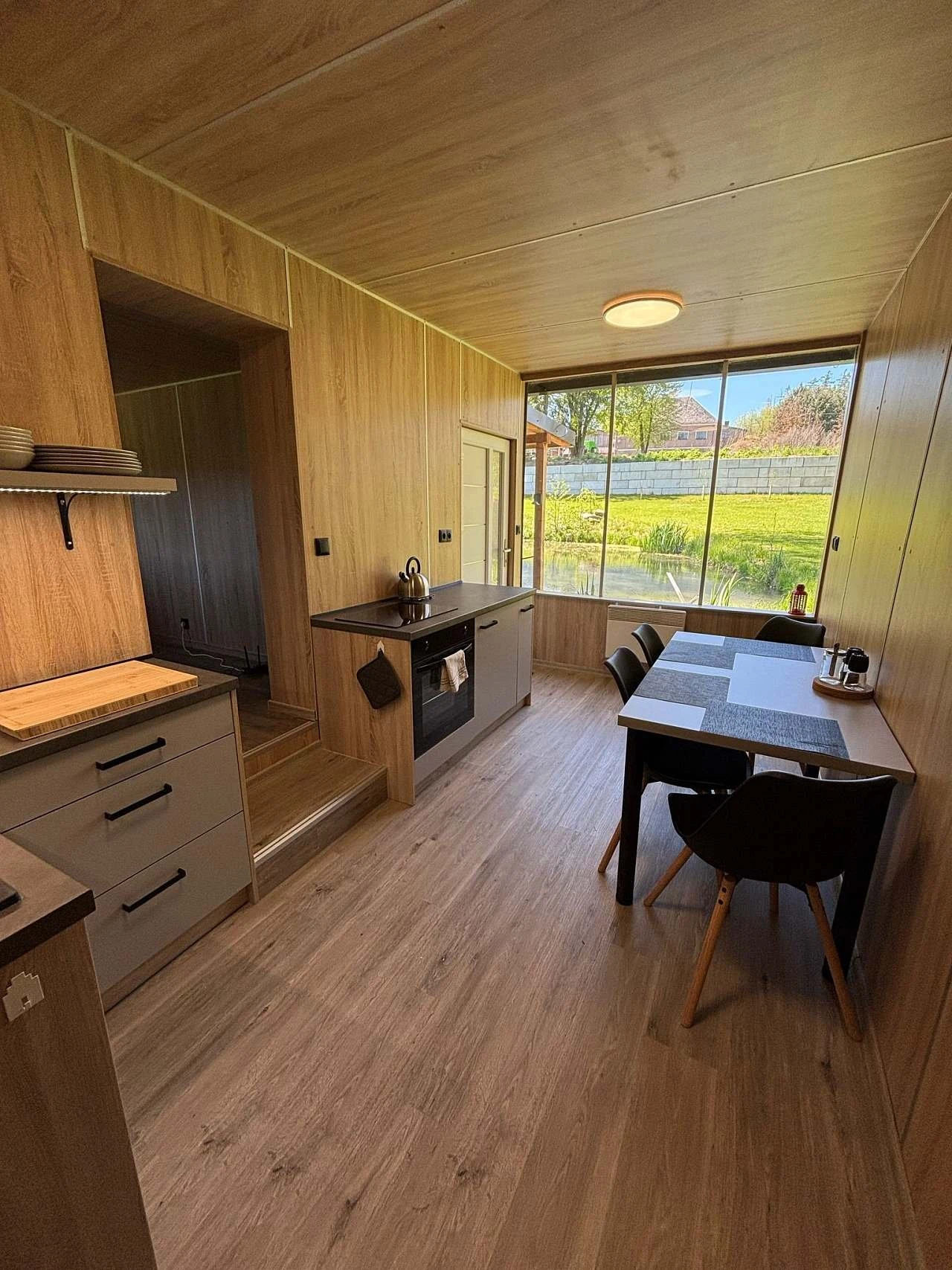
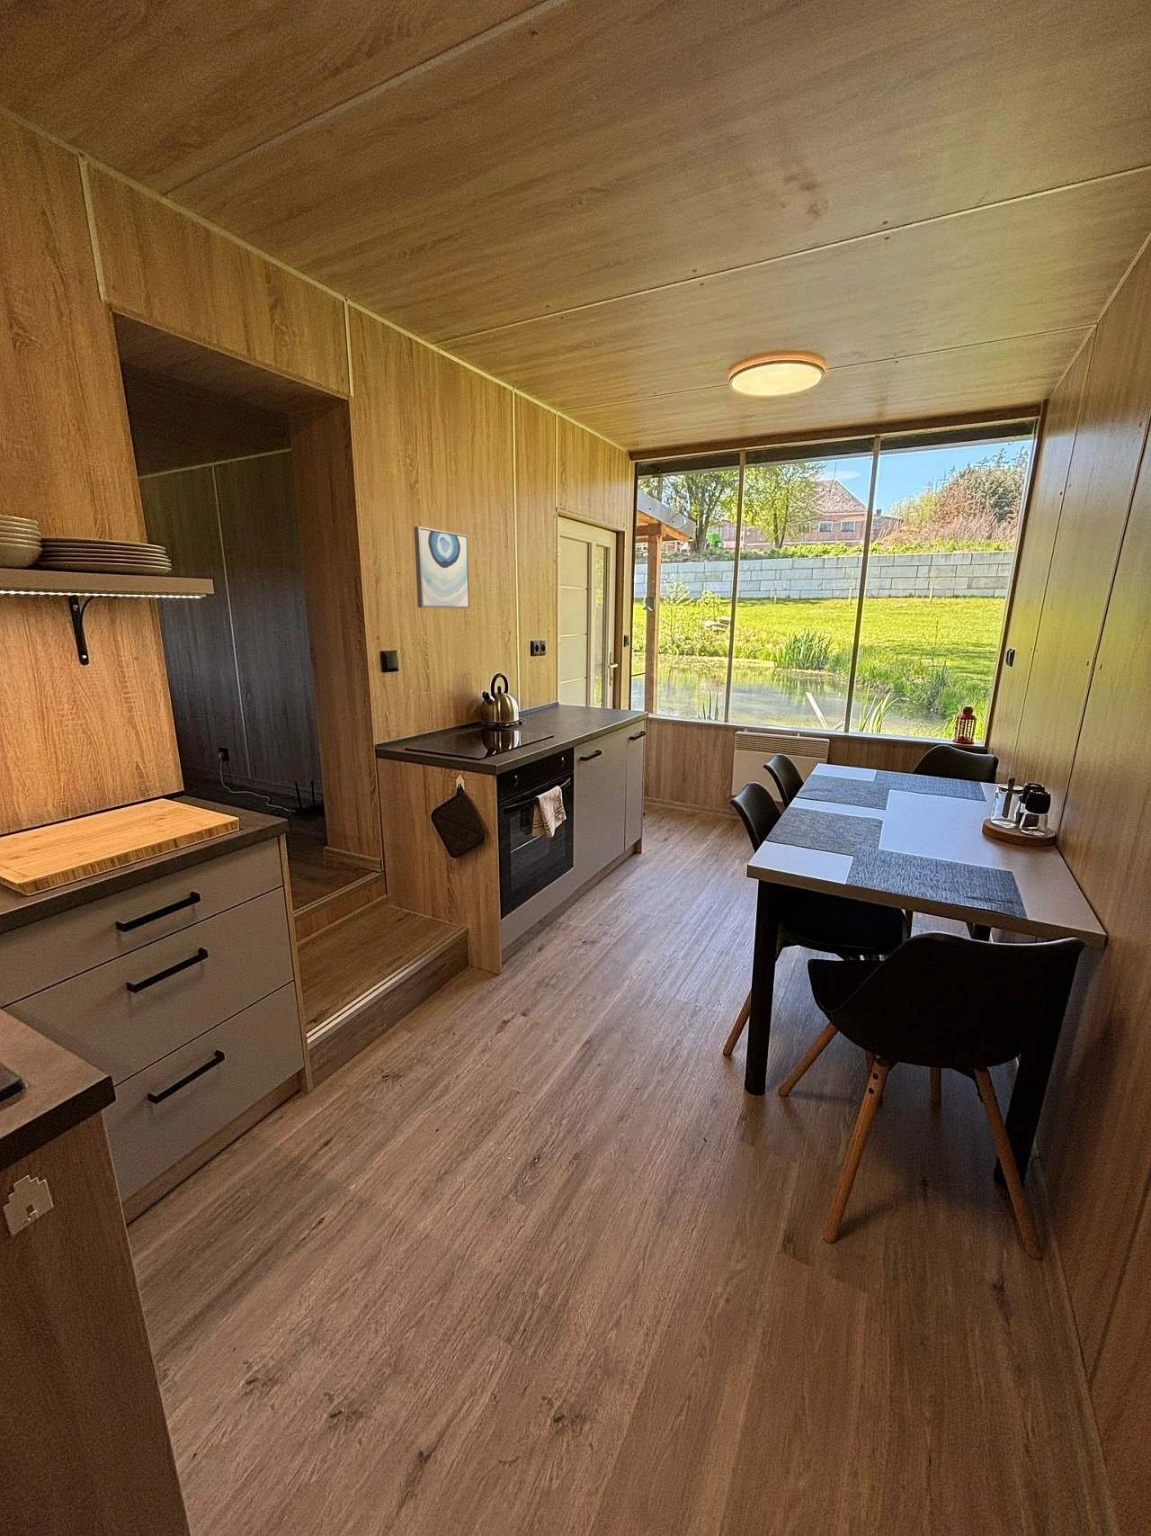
+ wall art [413,525,470,610]
